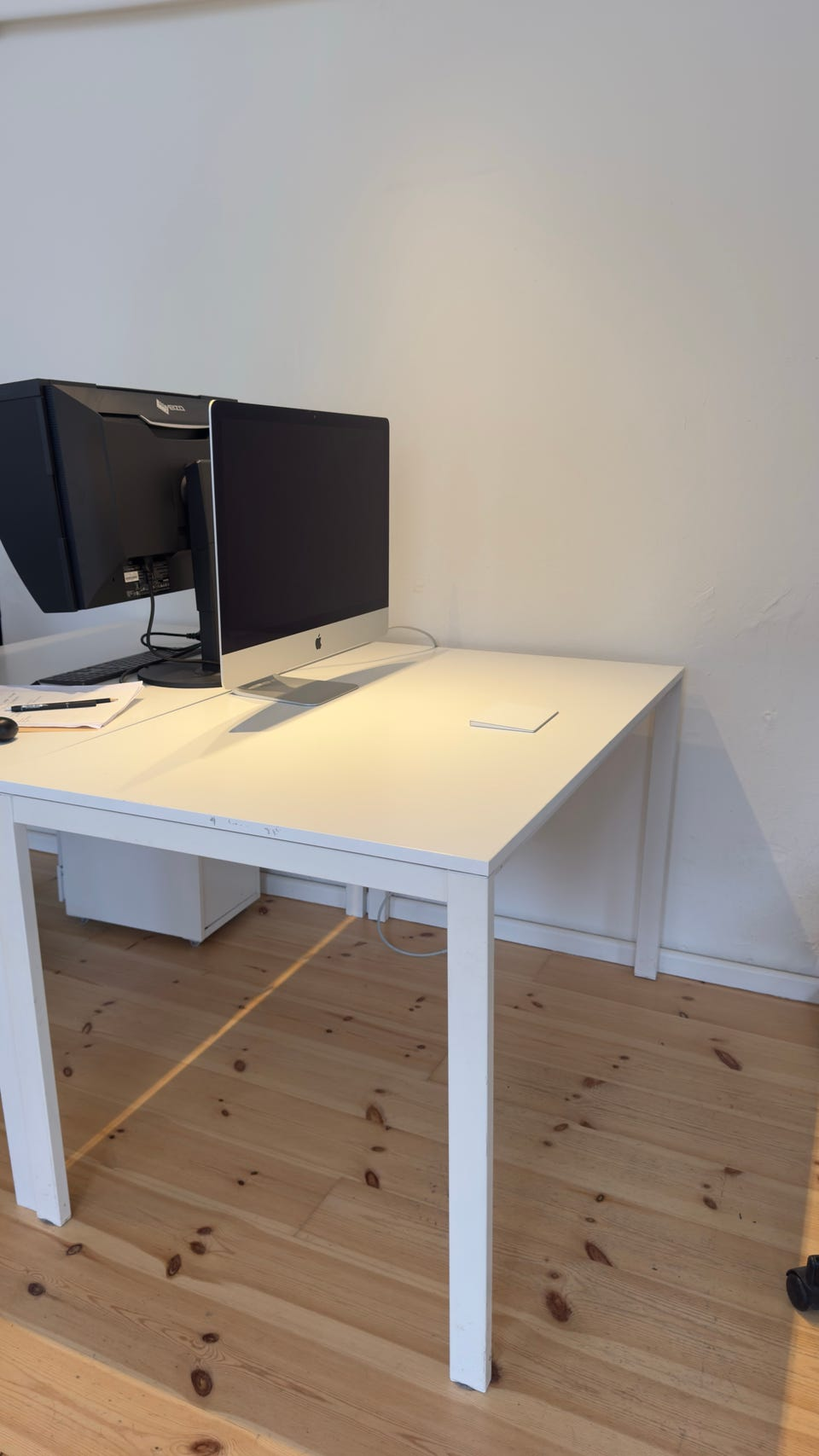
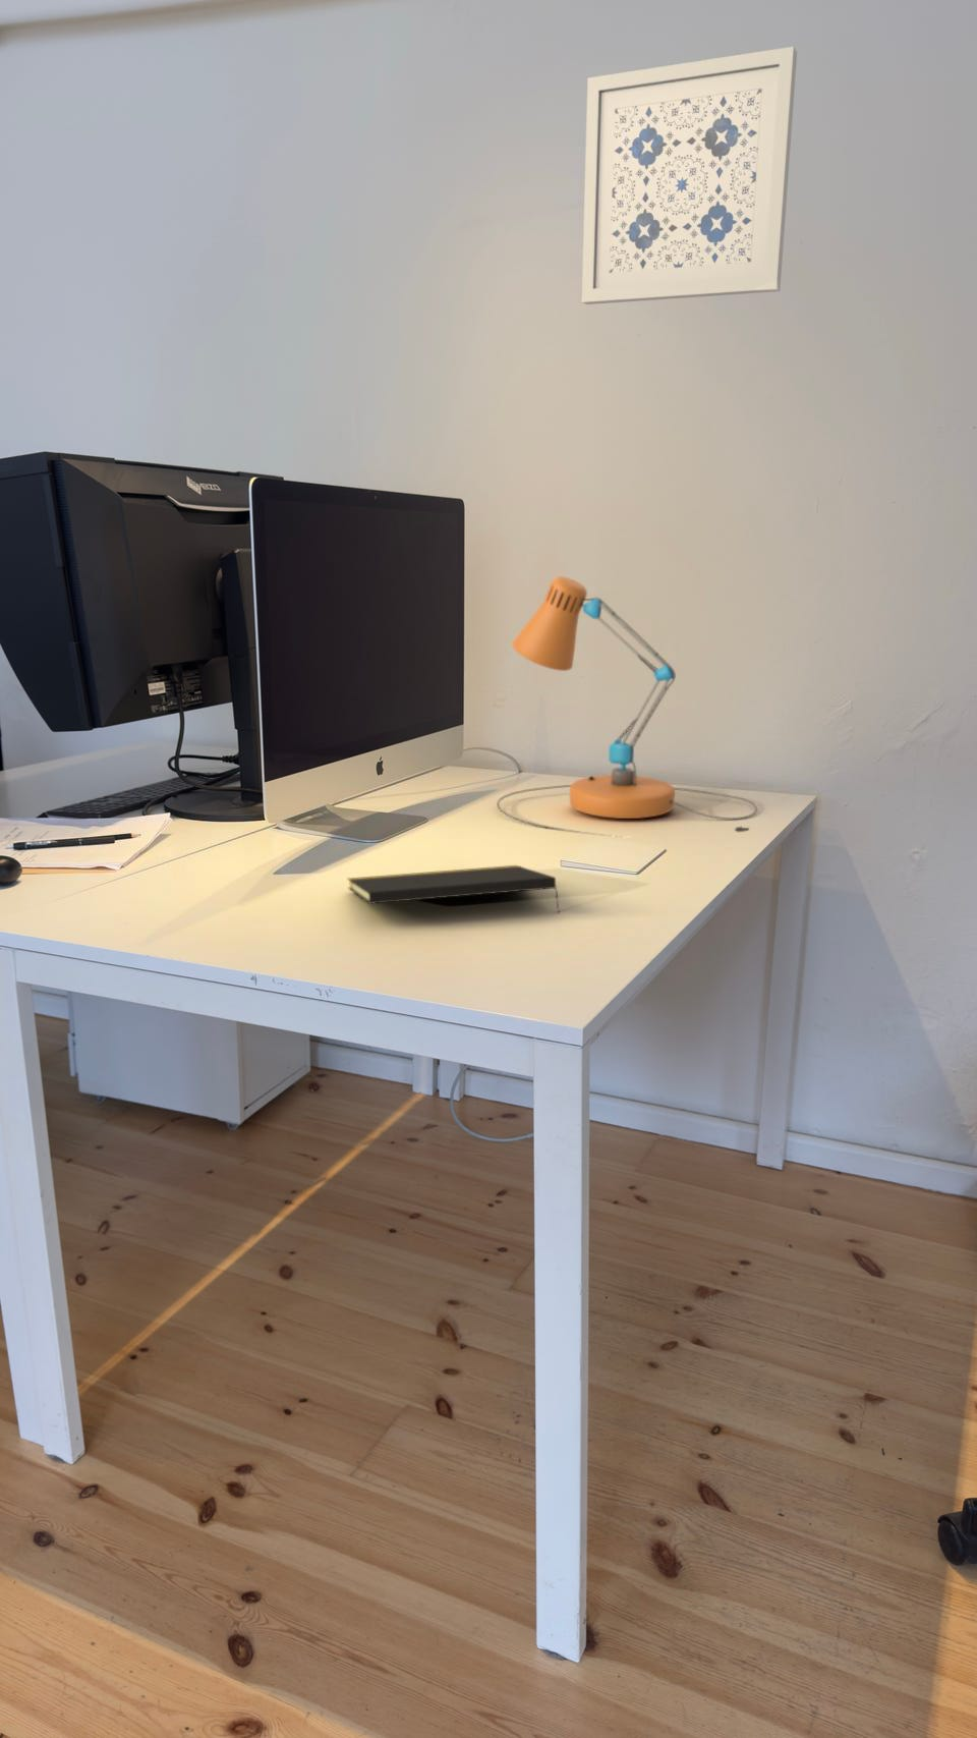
+ wall art [581,45,798,306]
+ notepad [347,864,561,913]
+ desk lamp [495,575,759,839]
